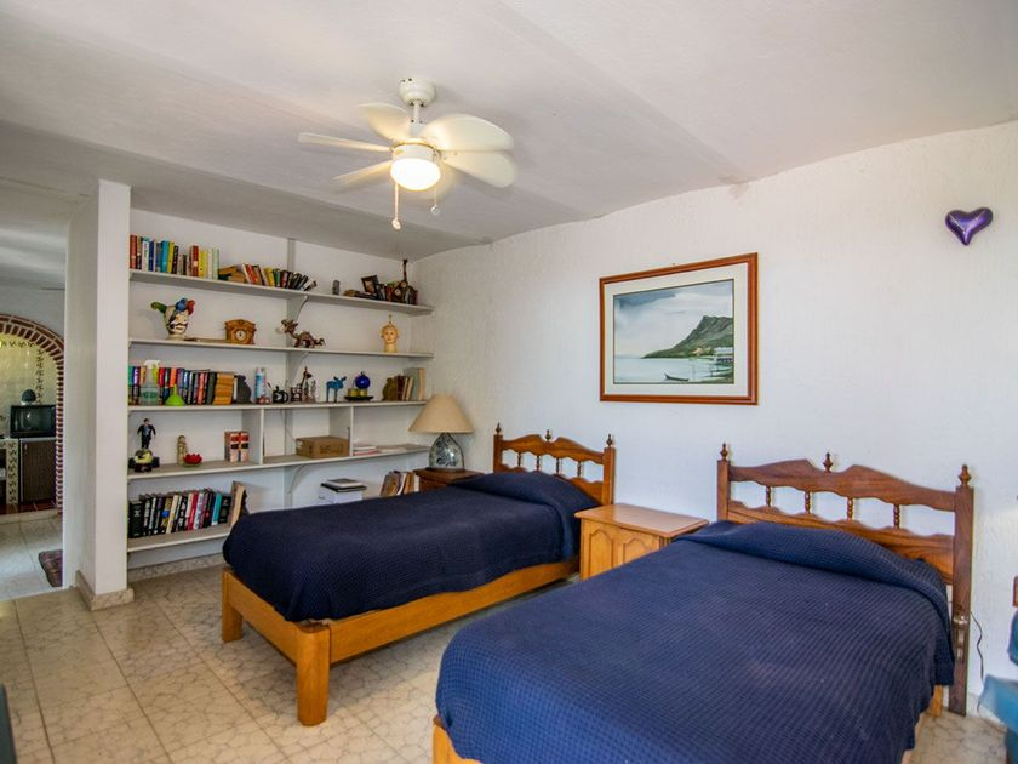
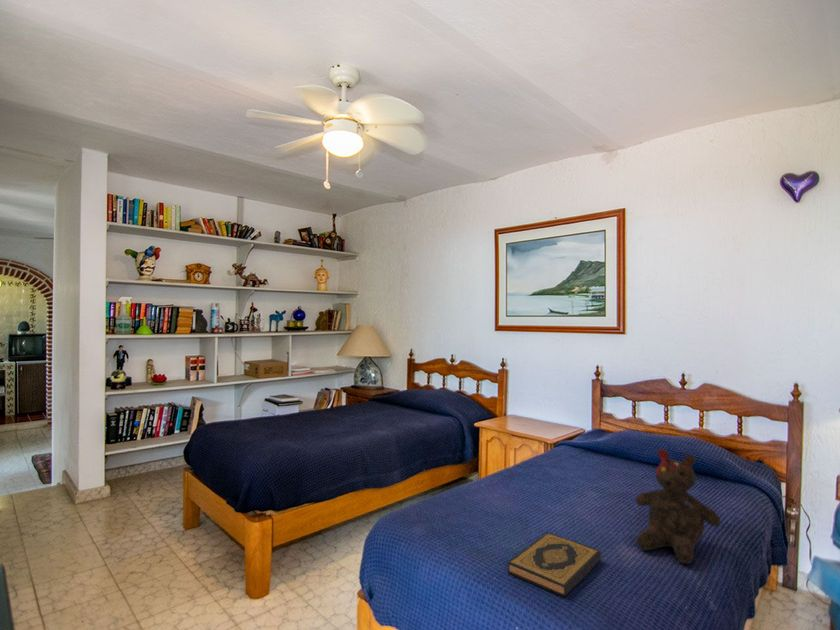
+ hardback book [507,531,602,597]
+ teddy bear [635,448,722,565]
